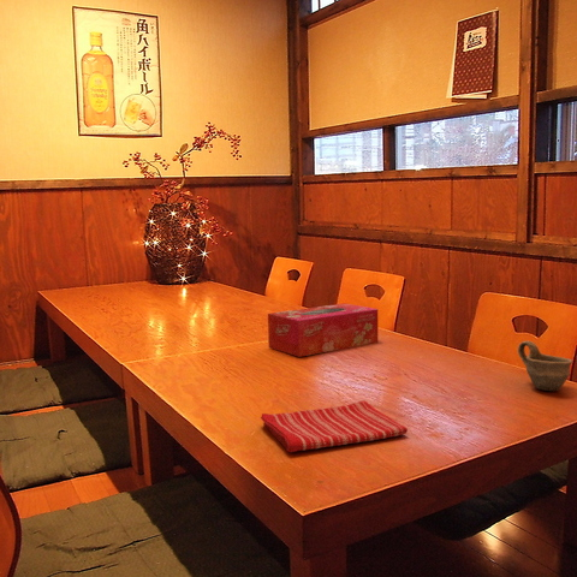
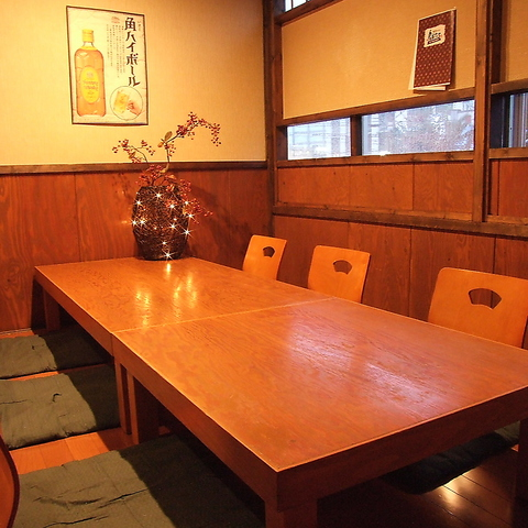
- dish towel [260,399,409,453]
- cup [517,340,573,393]
- tissue box [267,302,379,358]
